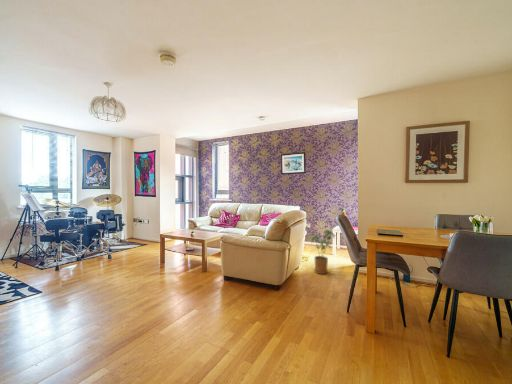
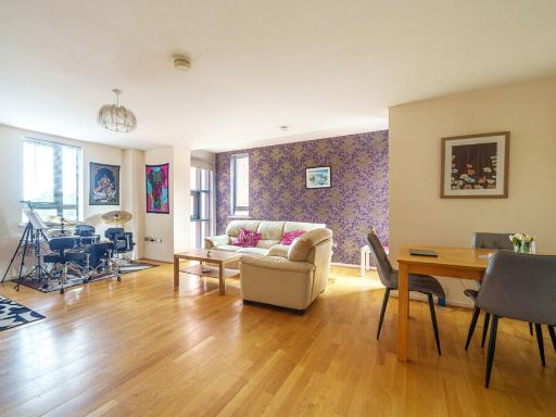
- house plant [310,229,338,275]
